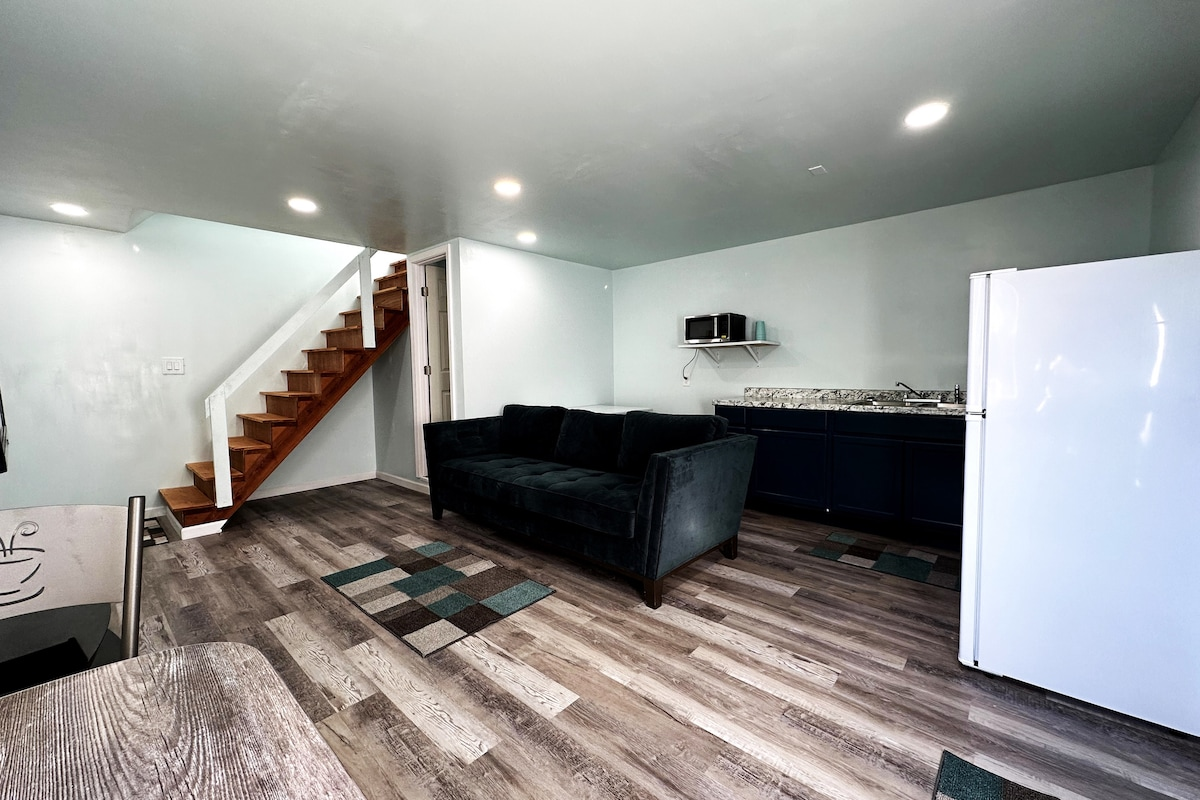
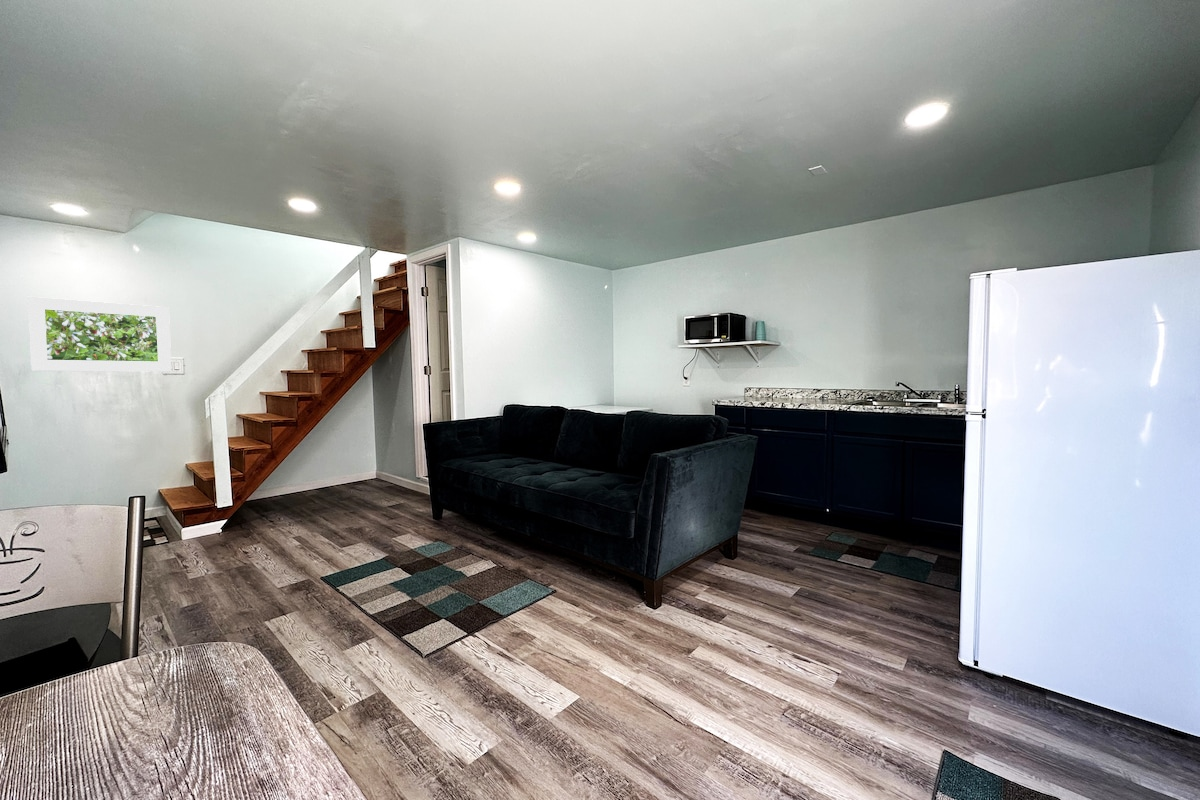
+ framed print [26,296,173,373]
